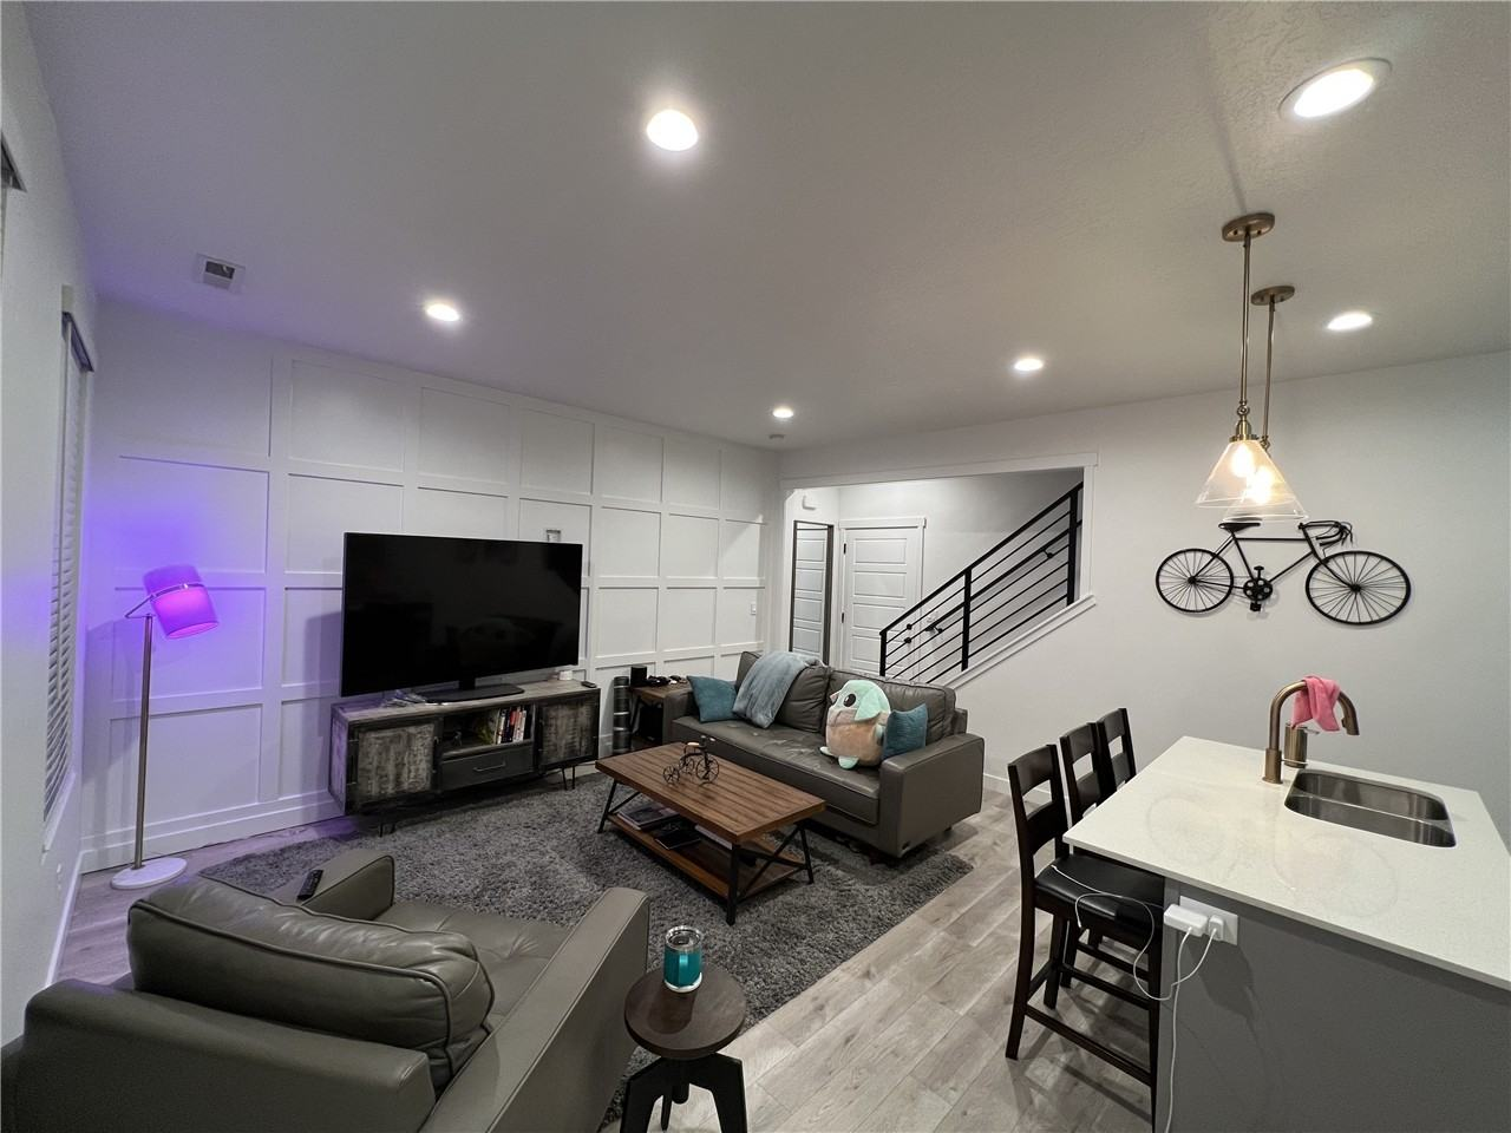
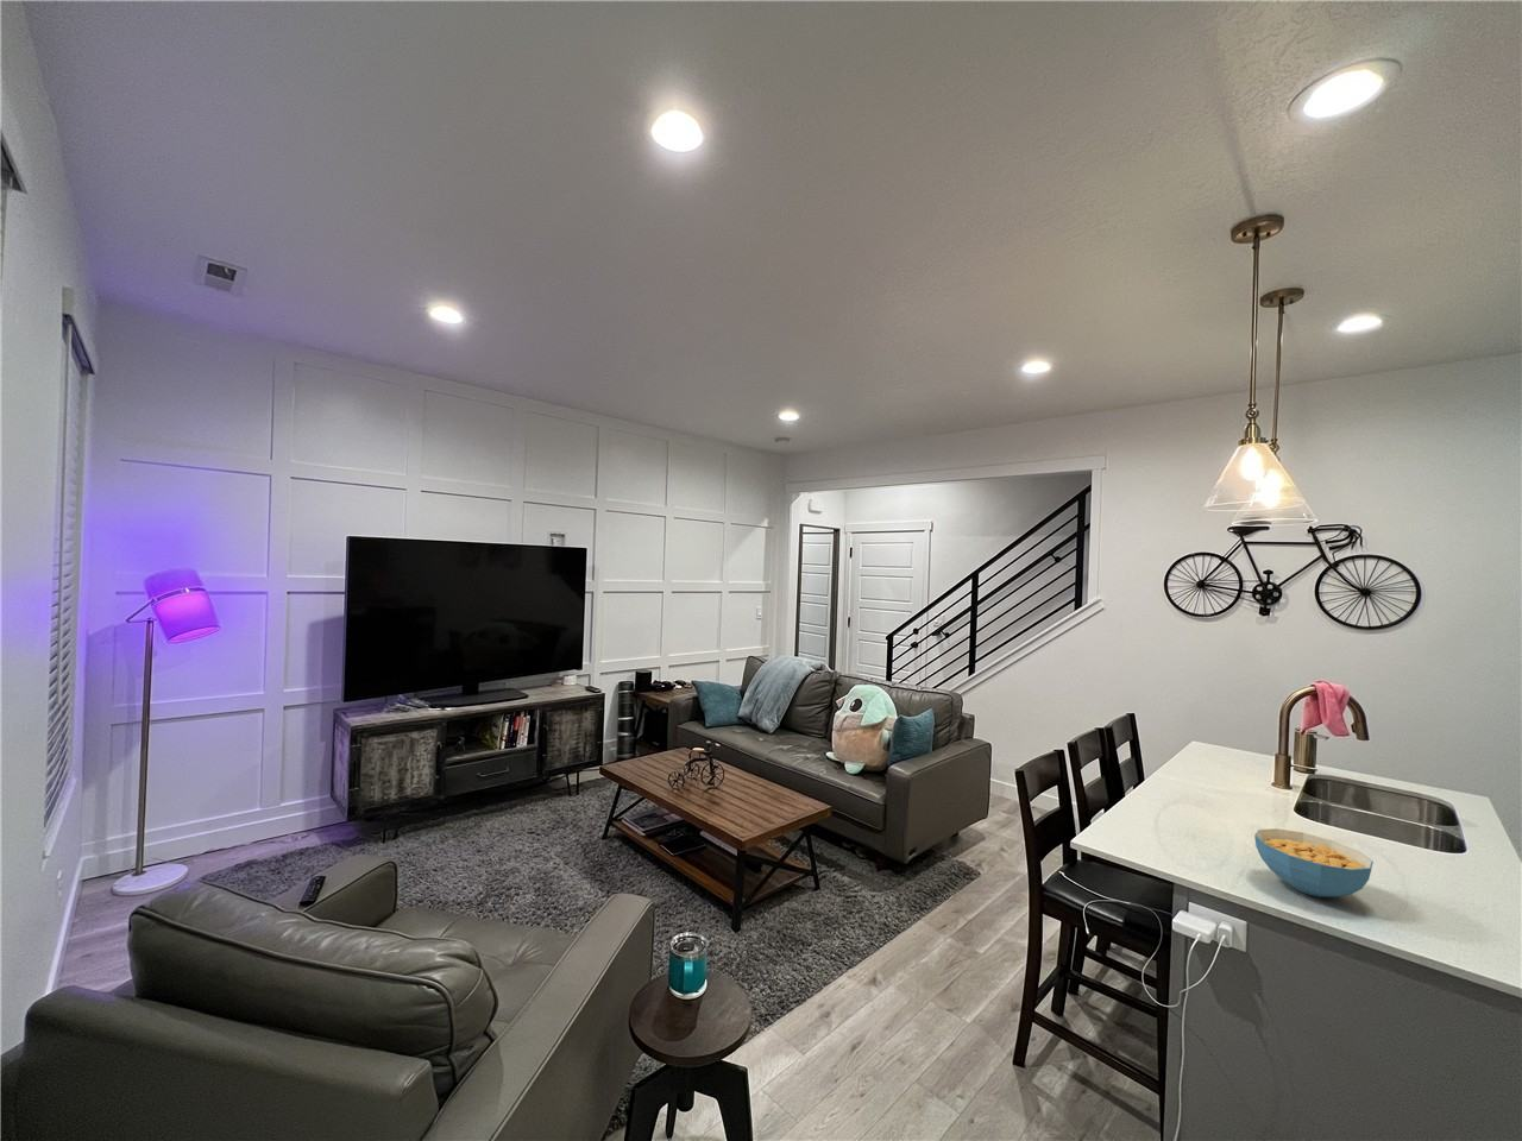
+ cereal bowl [1254,827,1375,899]
